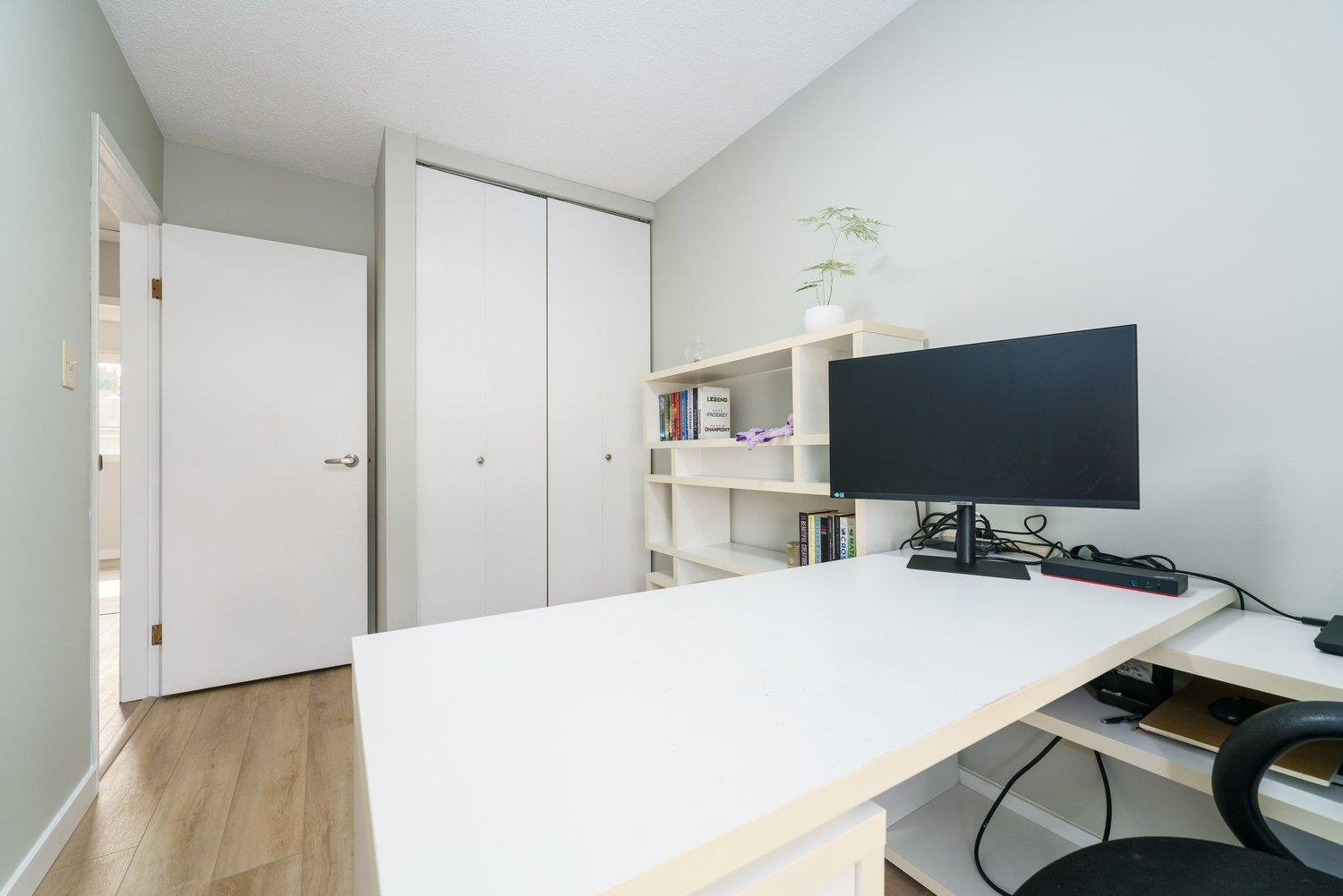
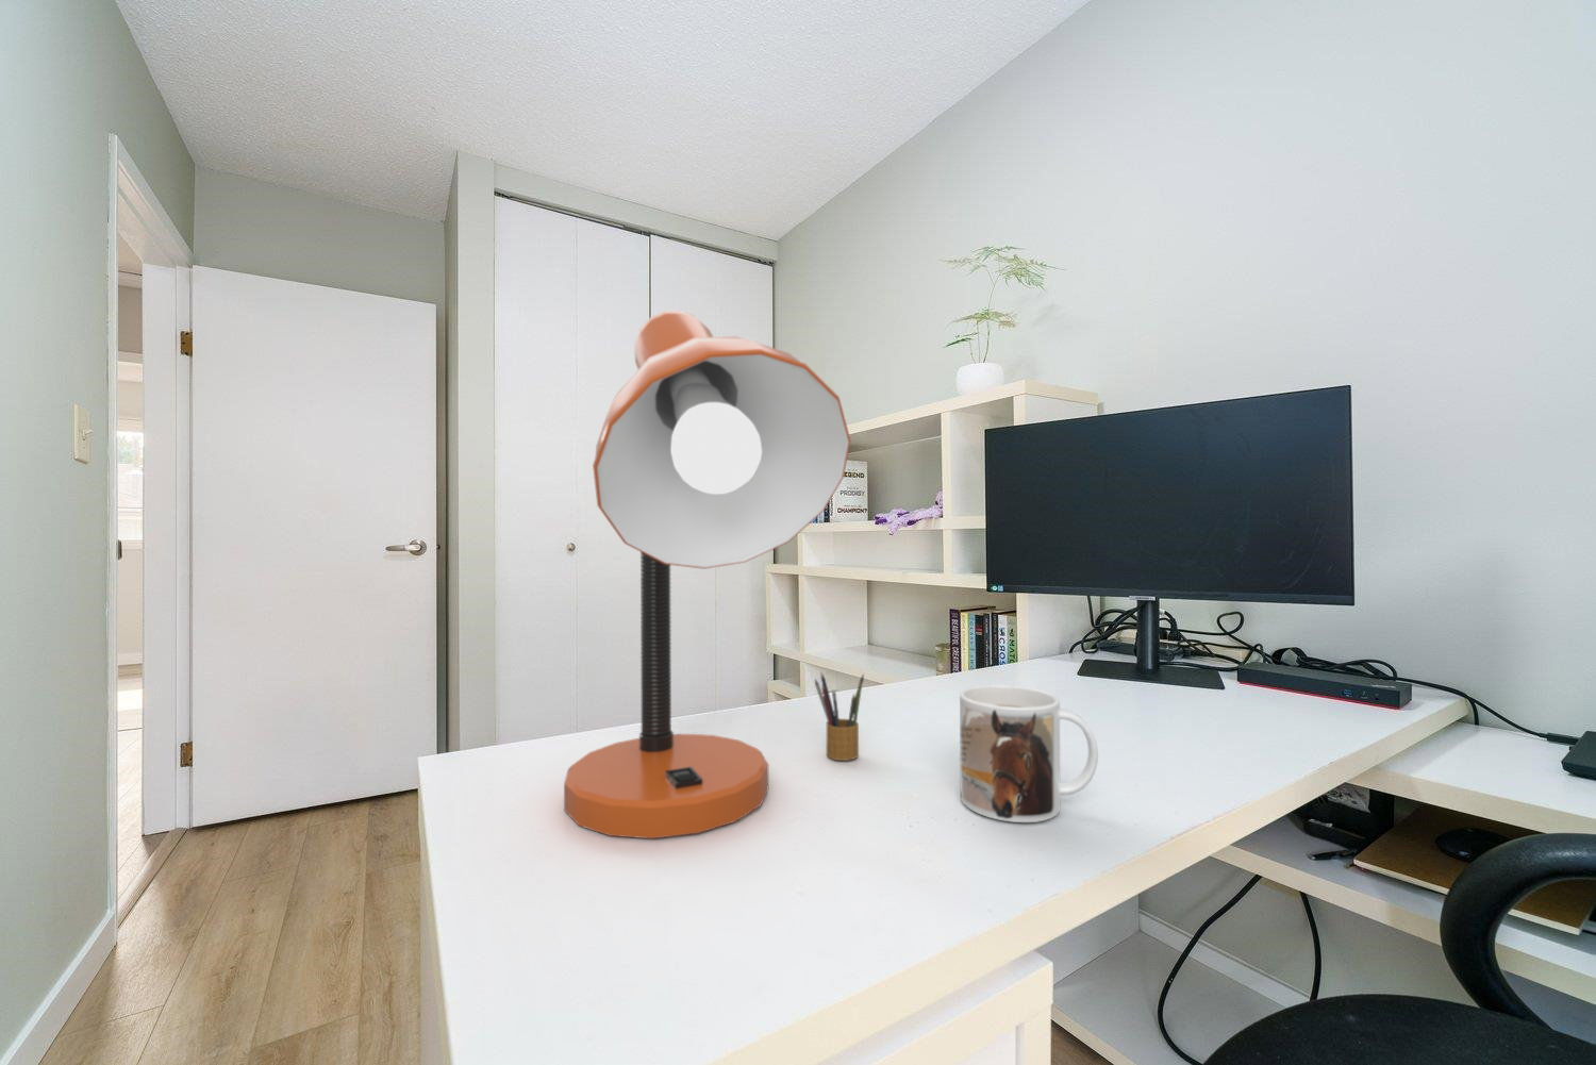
+ pencil box [814,672,865,762]
+ mug [959,685,1099,824]
+ desk lamp [563,309,851,839]
